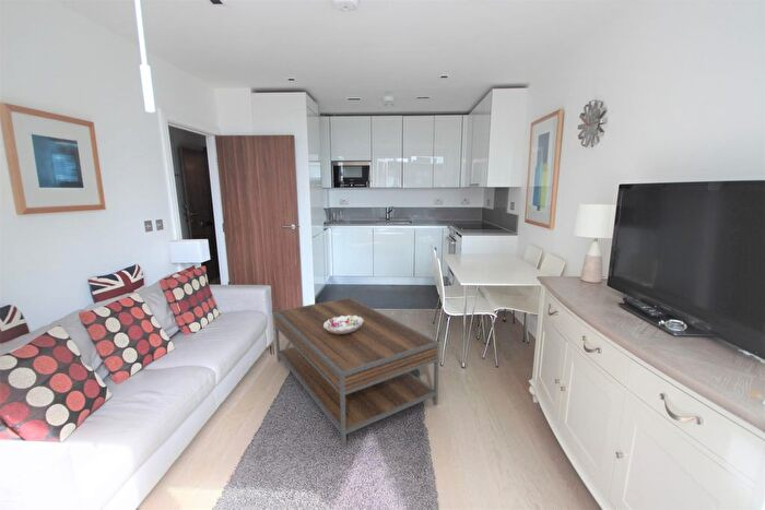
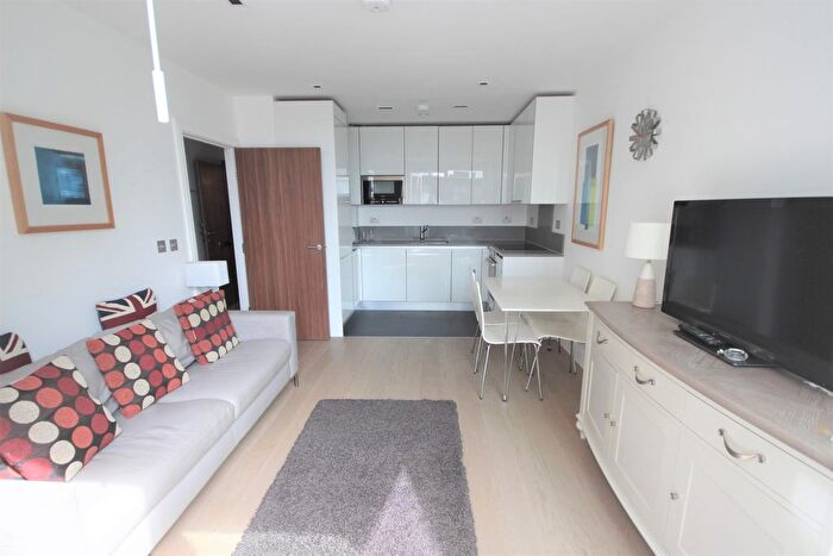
- decorative bowl [323,316,364,334]
- coffee table [273,297,440,448]
